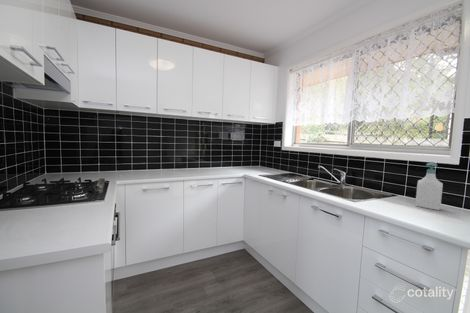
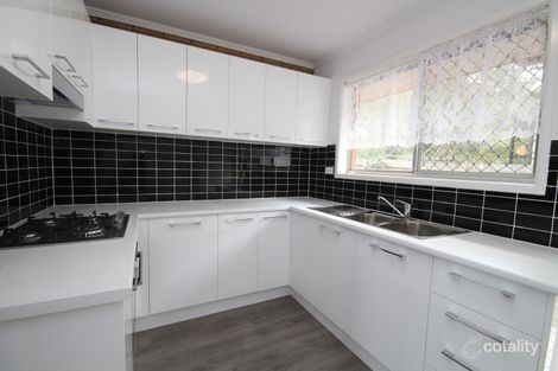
- soap bottle [414,161,444,211]
